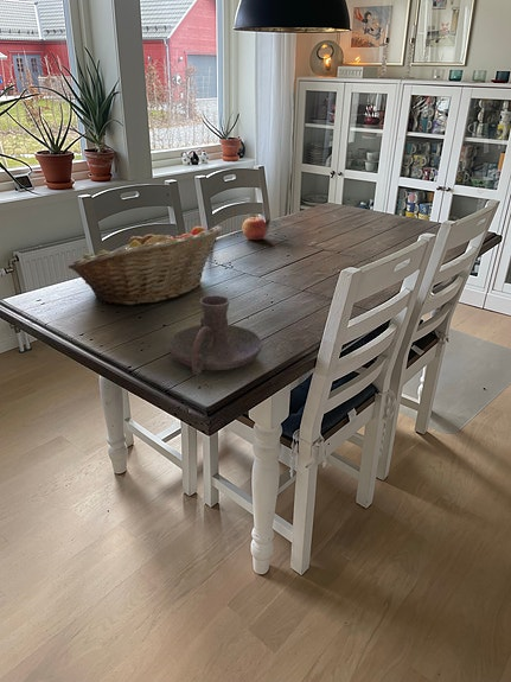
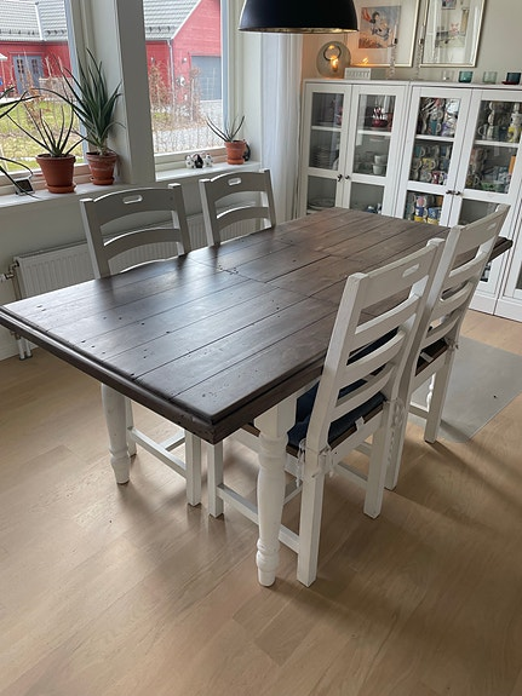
- candle holder [167,294,263,376]
- apple [241,215,268,241]
- fruit basket [68,225,223,306]
